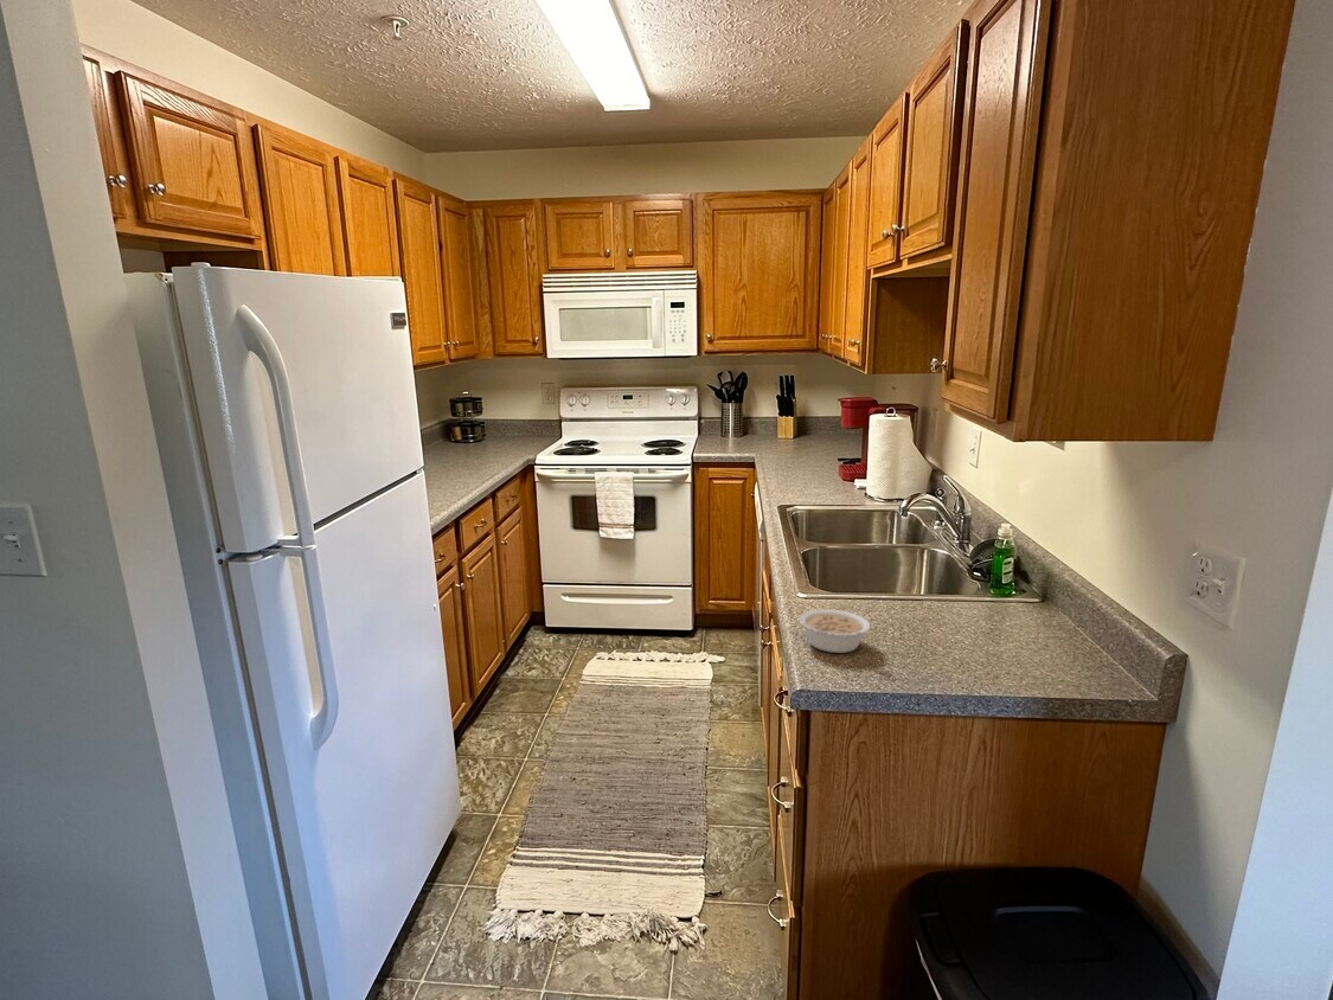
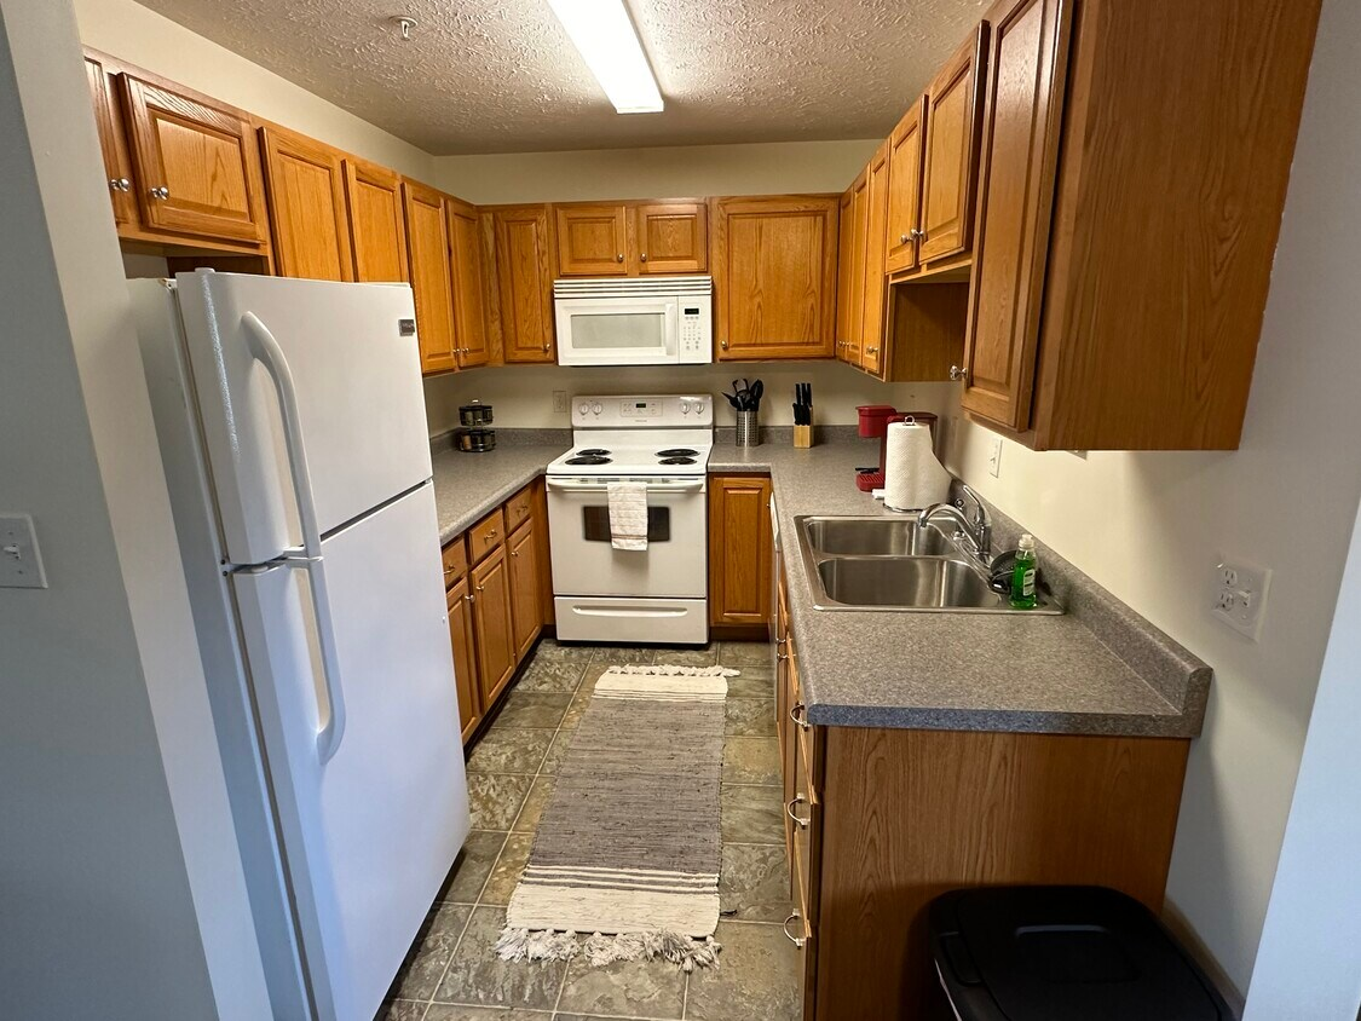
- legume [799,608,873,654]
